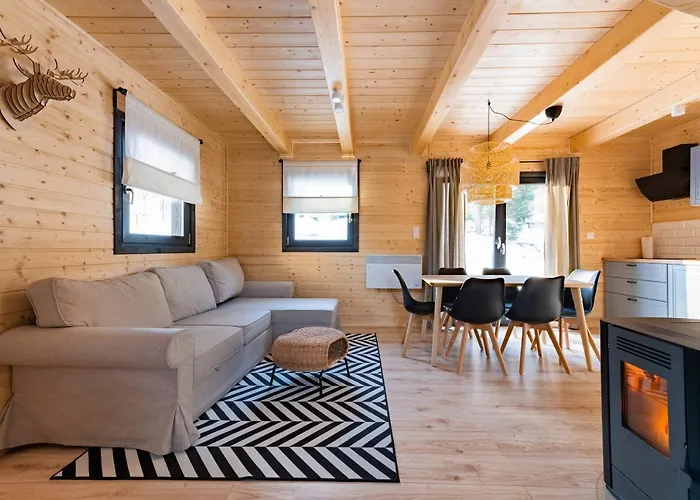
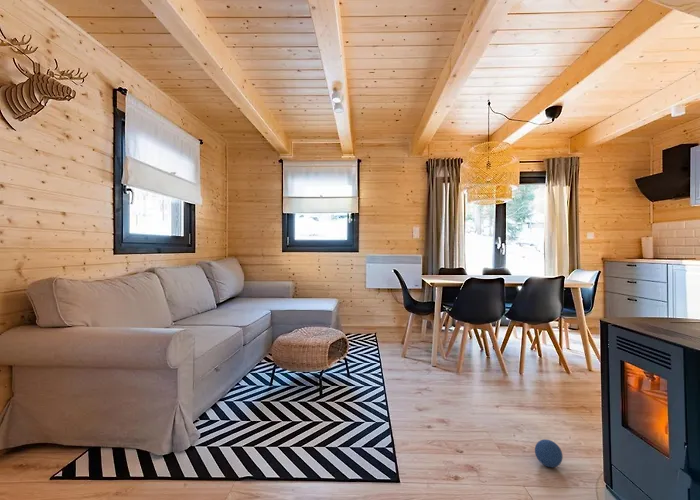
+ ball [534,438,564,468]
